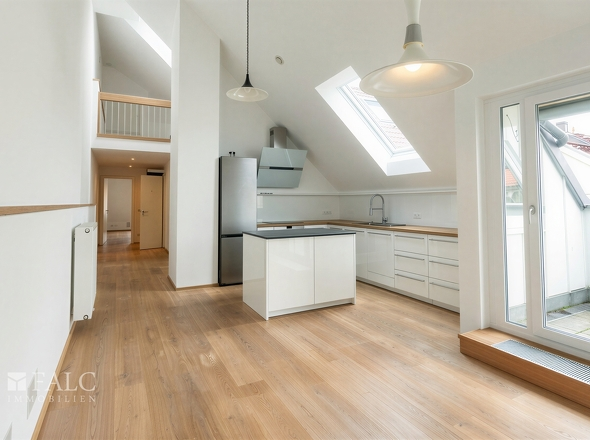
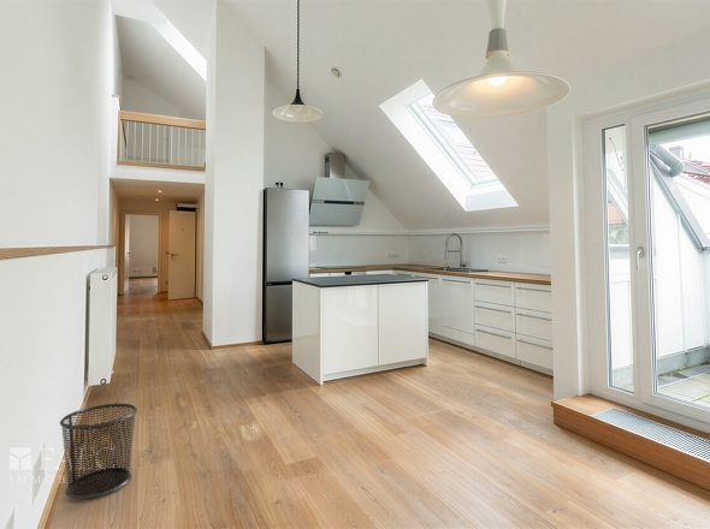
+ waste bin [59,403,138,500]
